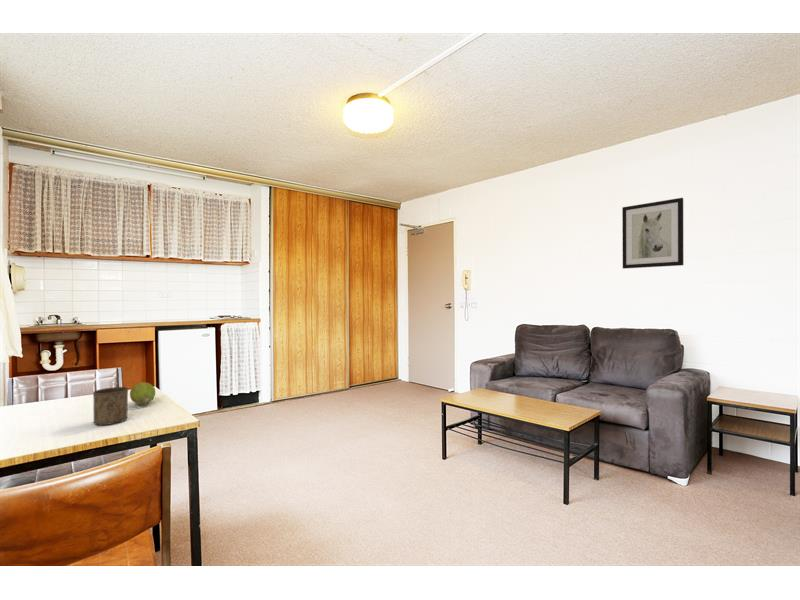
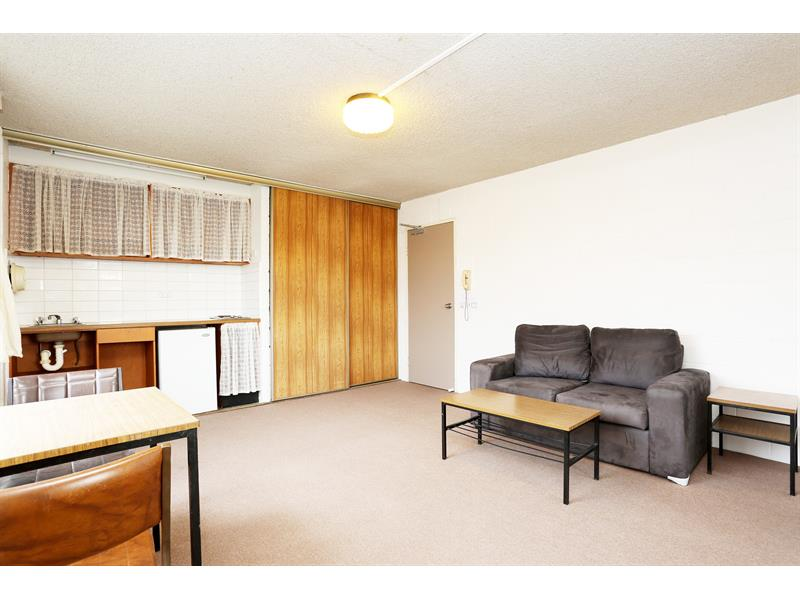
- wall art [621,197,684,269]
- fruit [129,381,156,406]
- cup [92,386,129,426]
